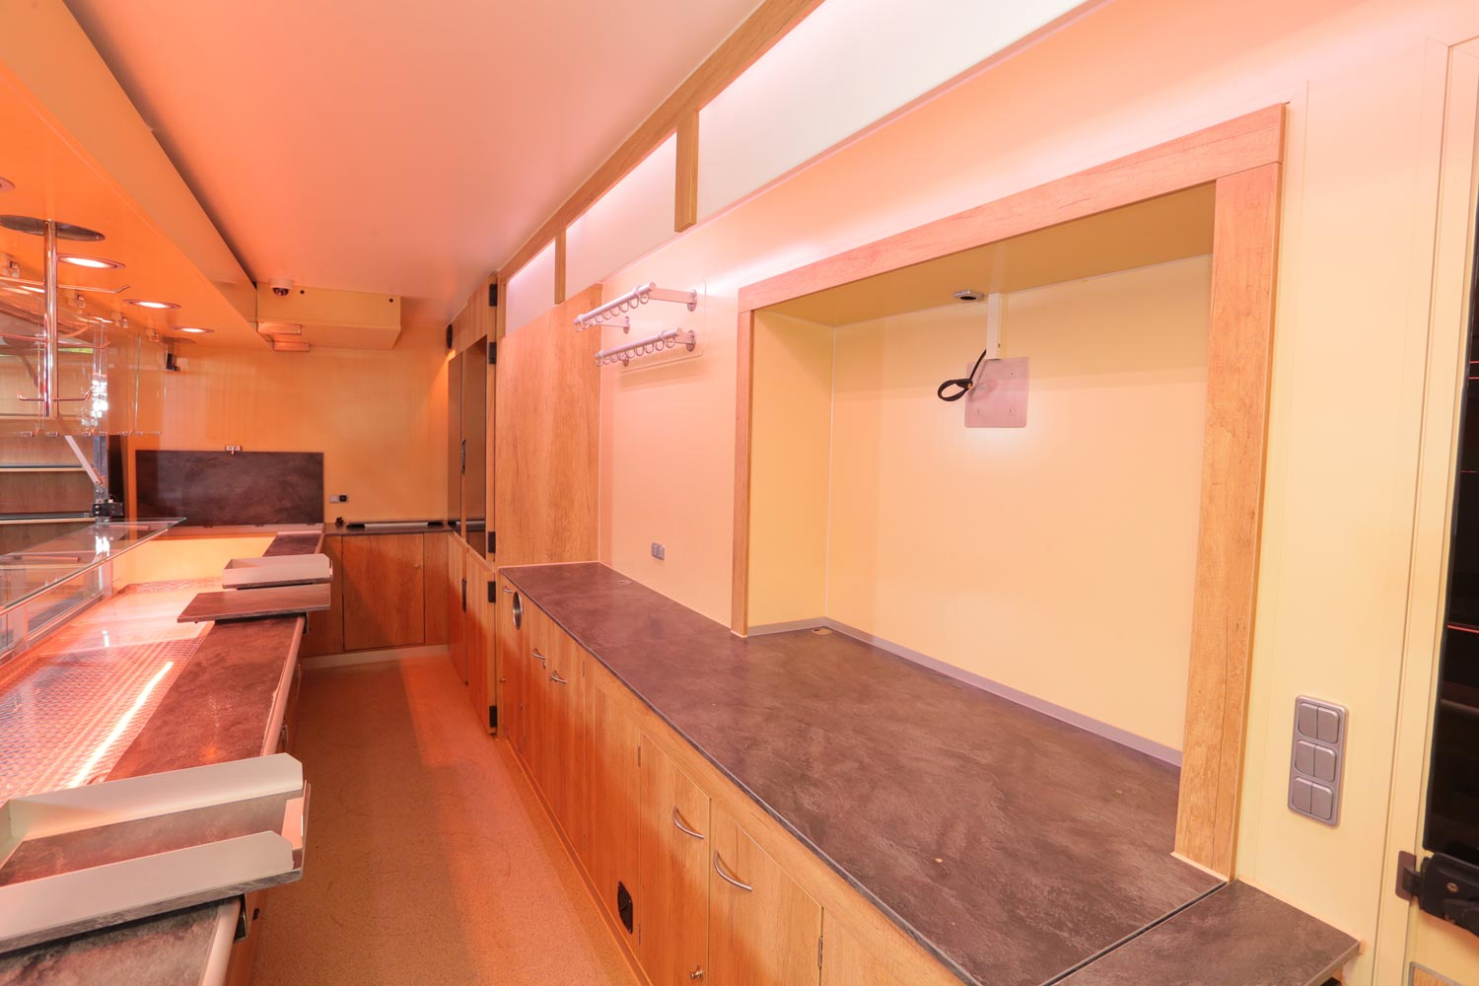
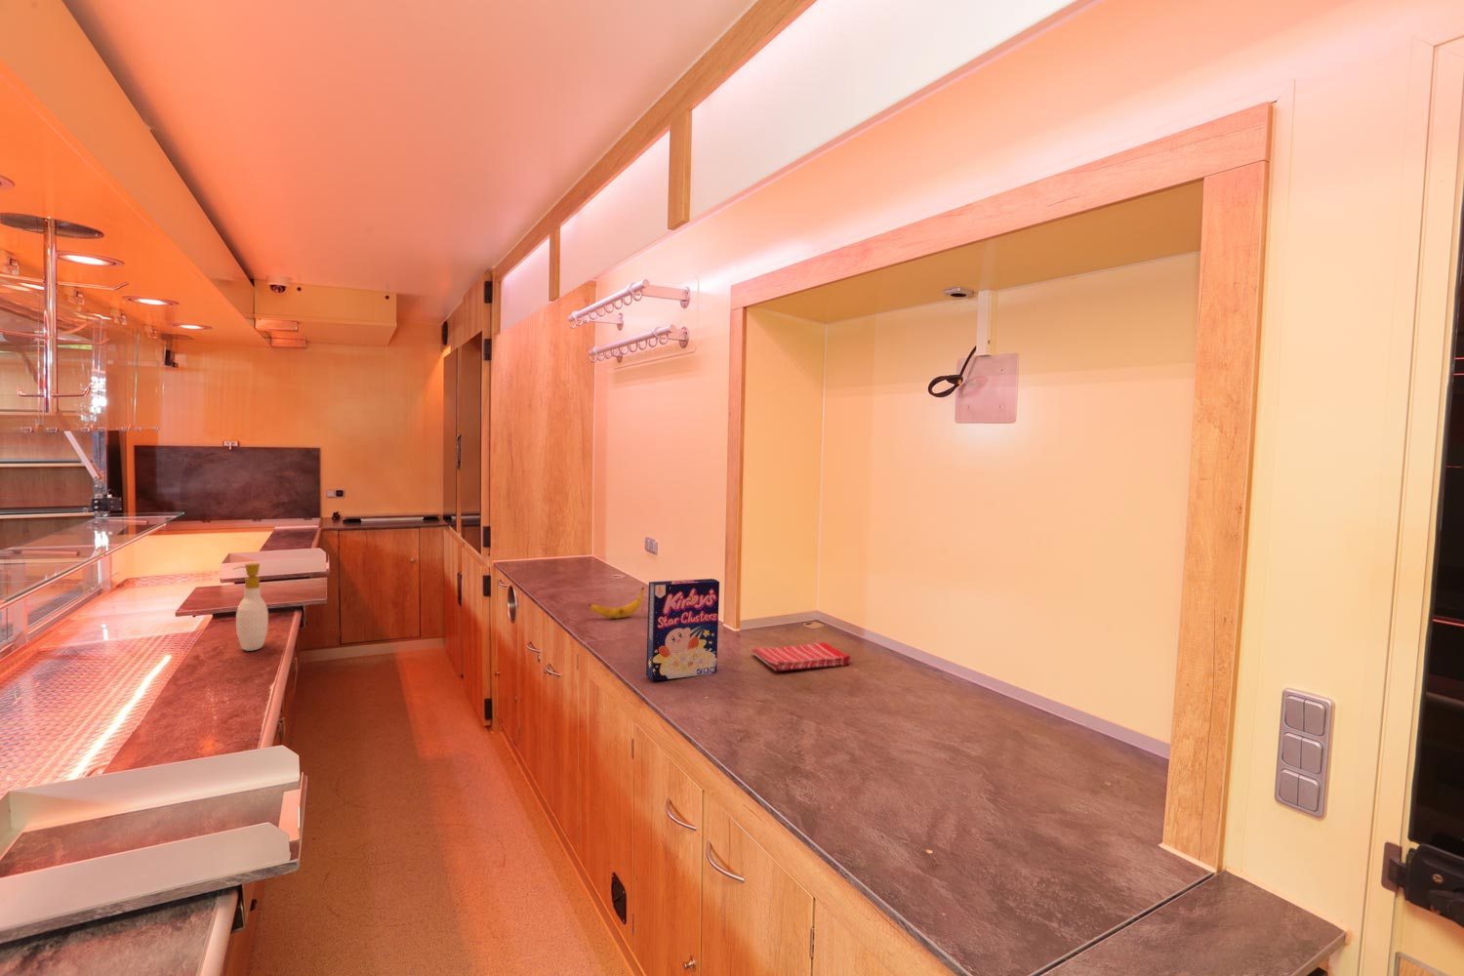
+ banana [588,586,645,620]
+ cereal box [645,577,720,682]
+ soap bottle [231,562,269,652]
+ dish towel [751,642,851,671]
